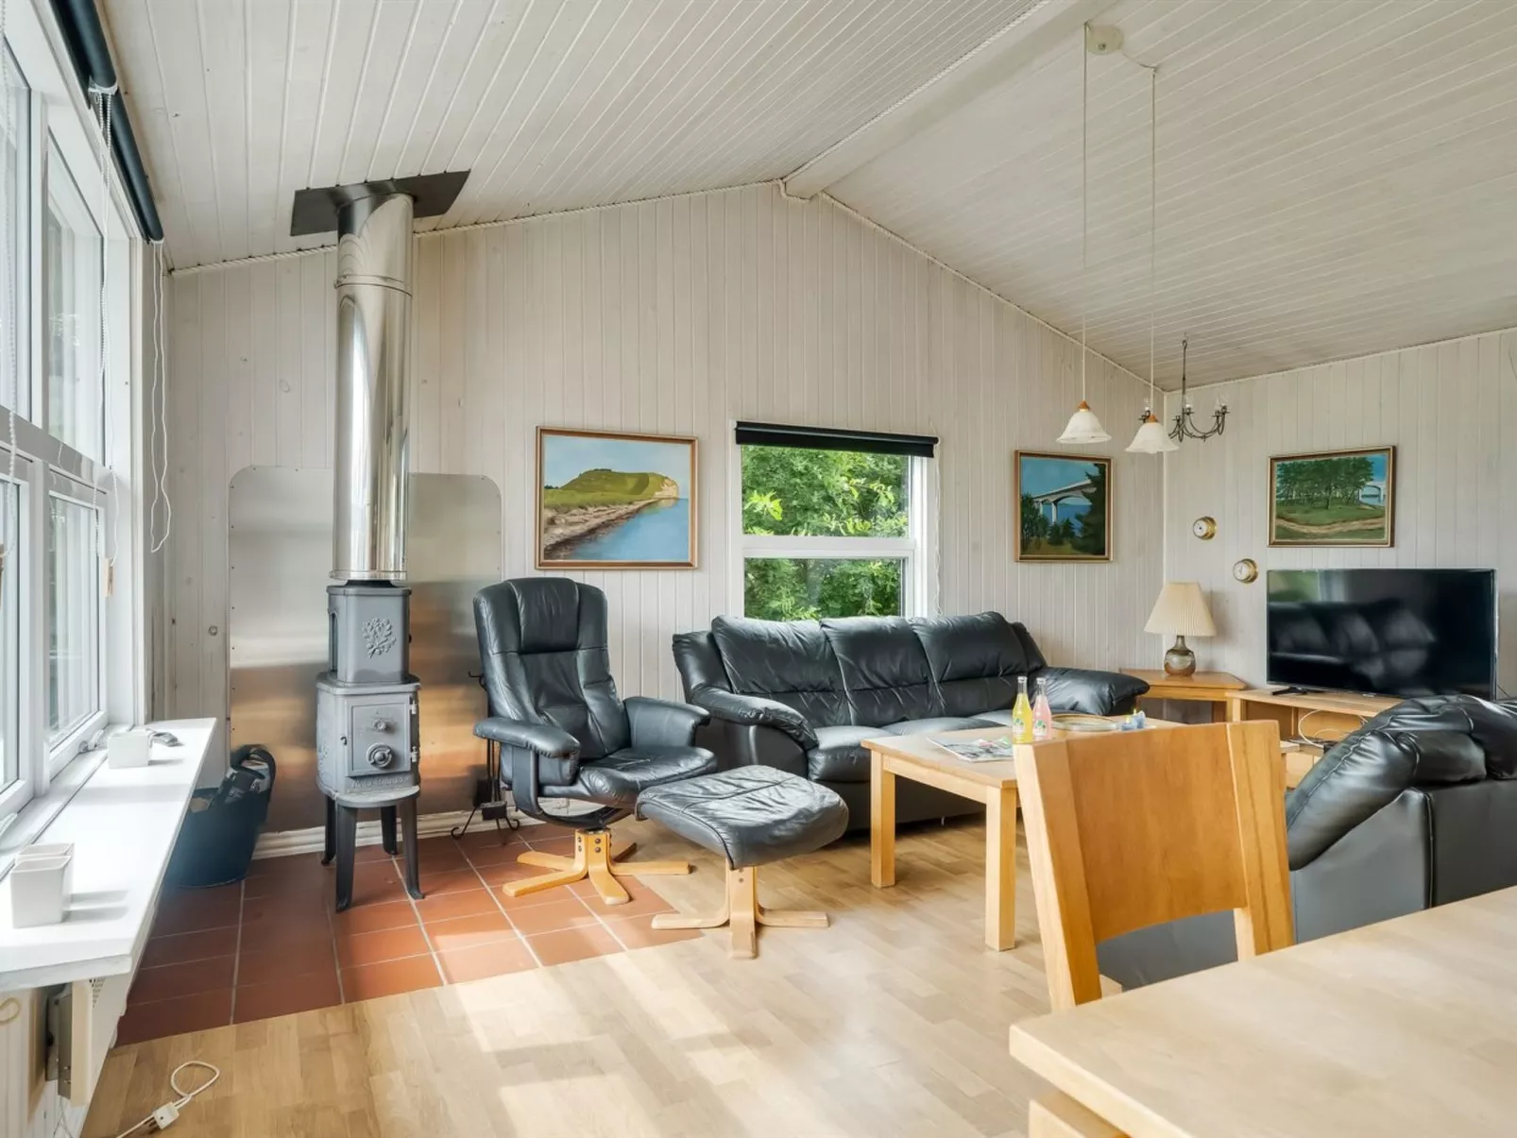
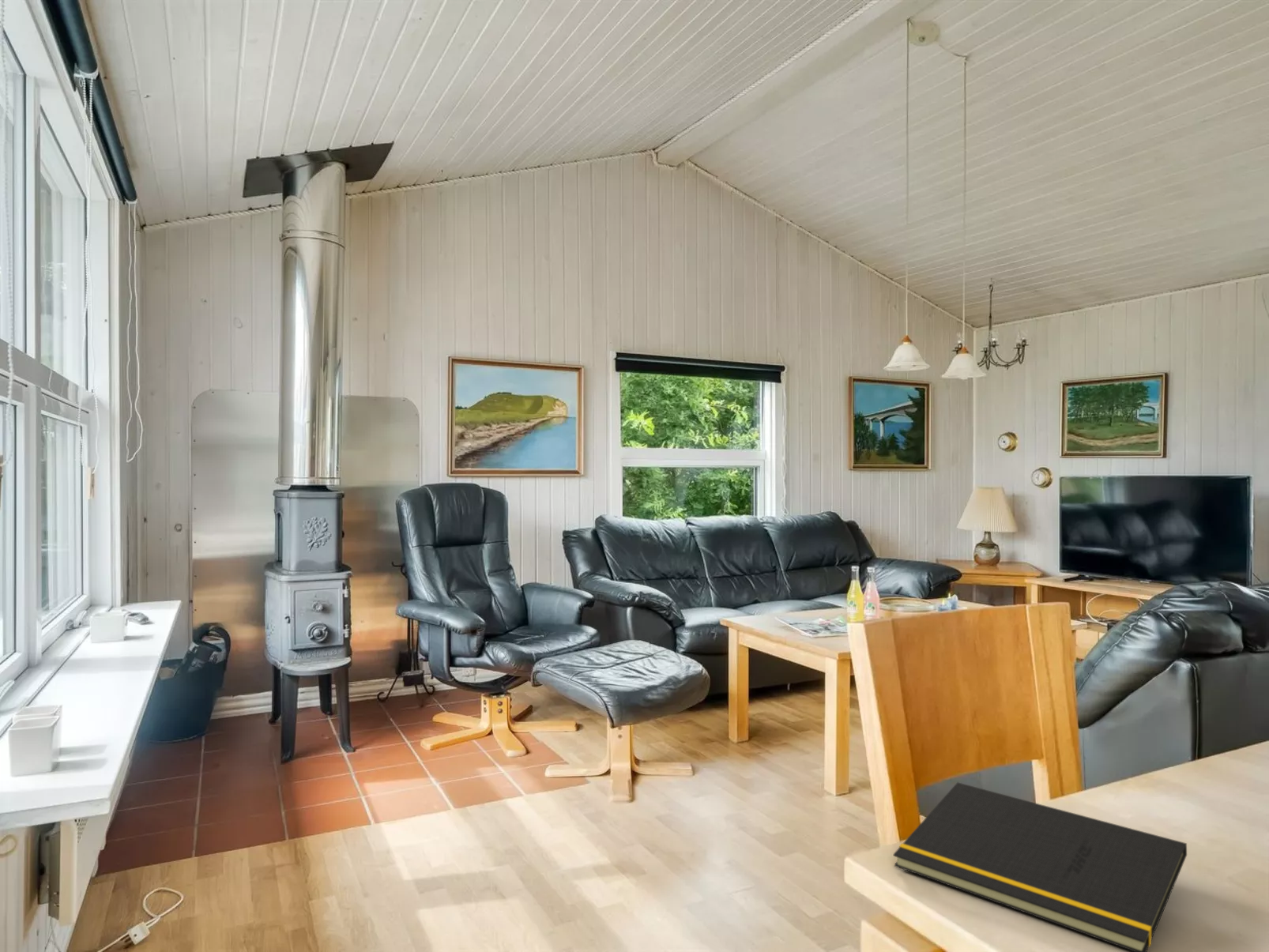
+ notepad [893,781,1188,952]
